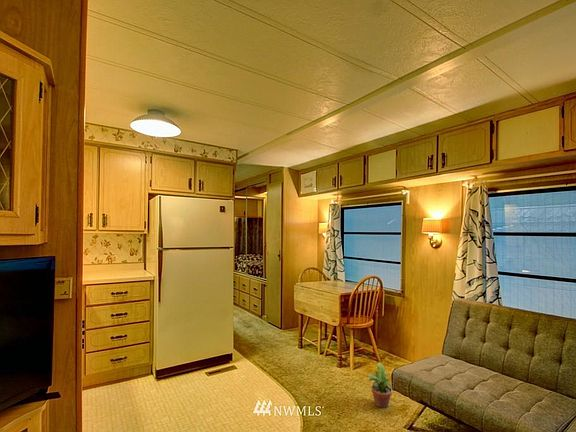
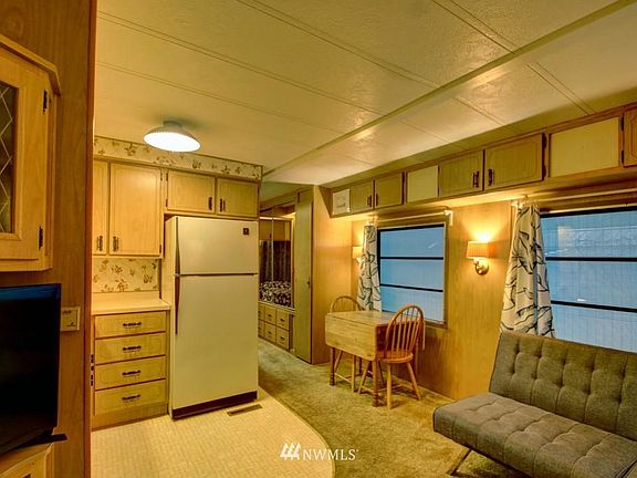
- potted plant [366,362,393,409]
